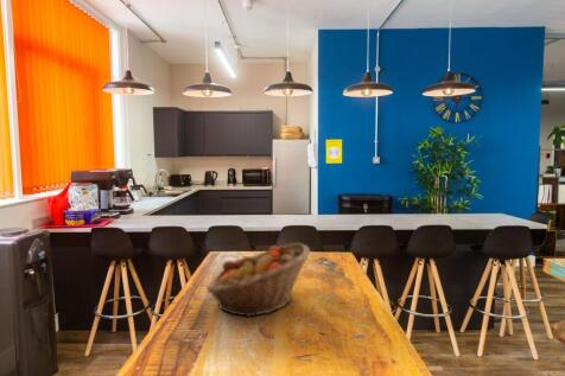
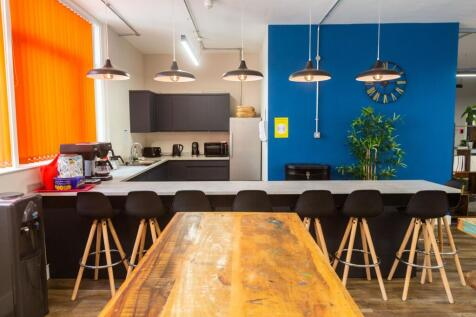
- fruit basket [205,242,311,318]
